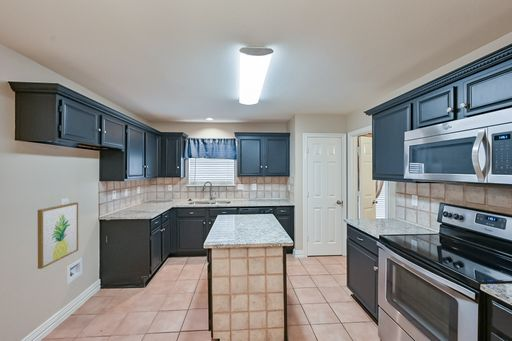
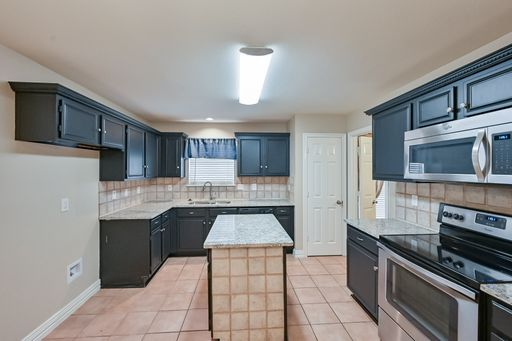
- wall art [37,201,79,270]
